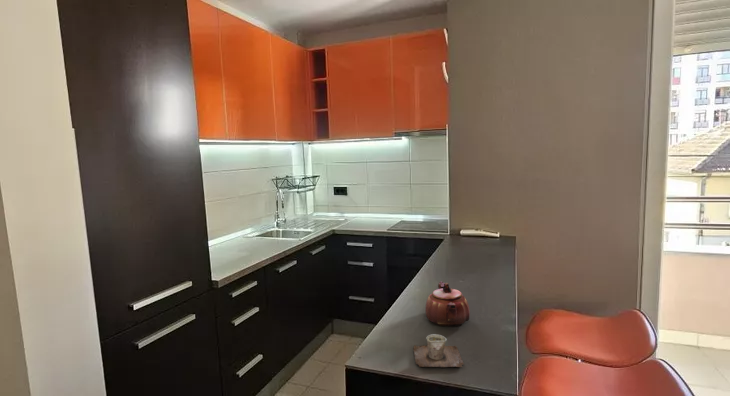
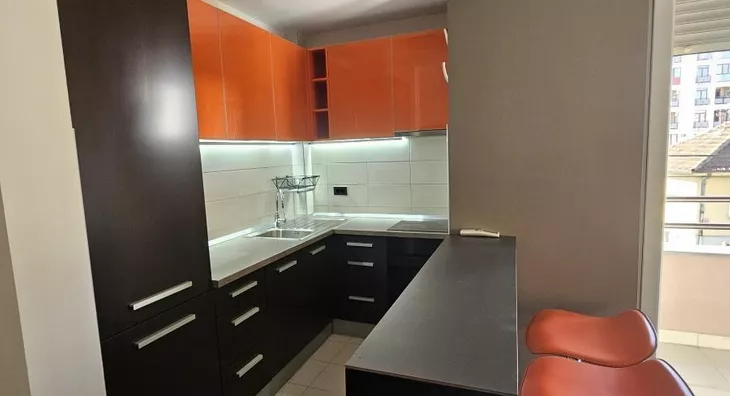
- teapot [425,281,471,327]
- cup [412,333,465,368]
